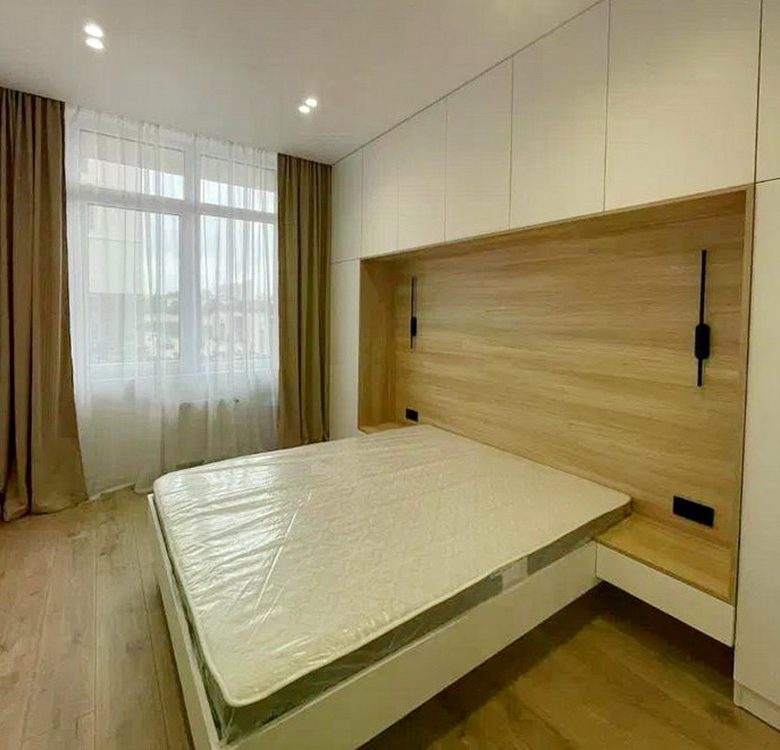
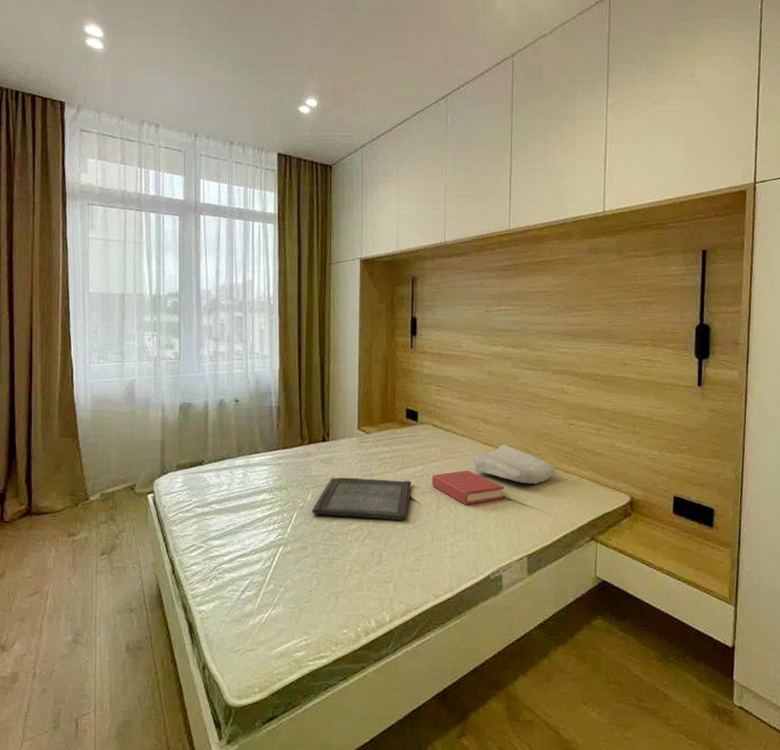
+ serving tray [311,477,412,521]
+ hardback book [431,470,505,506]
+ soap bar [471,444,556,485]
